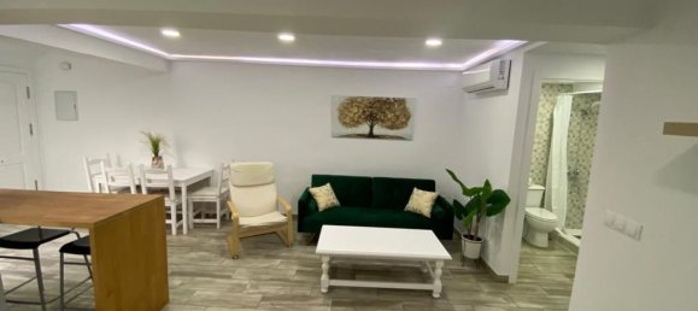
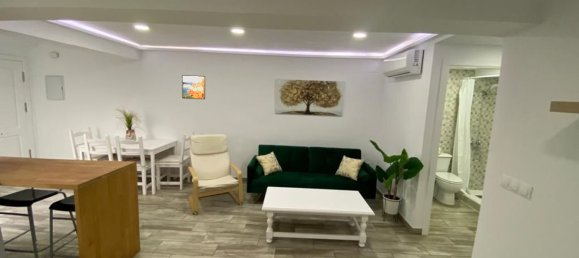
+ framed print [181,74,206,100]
